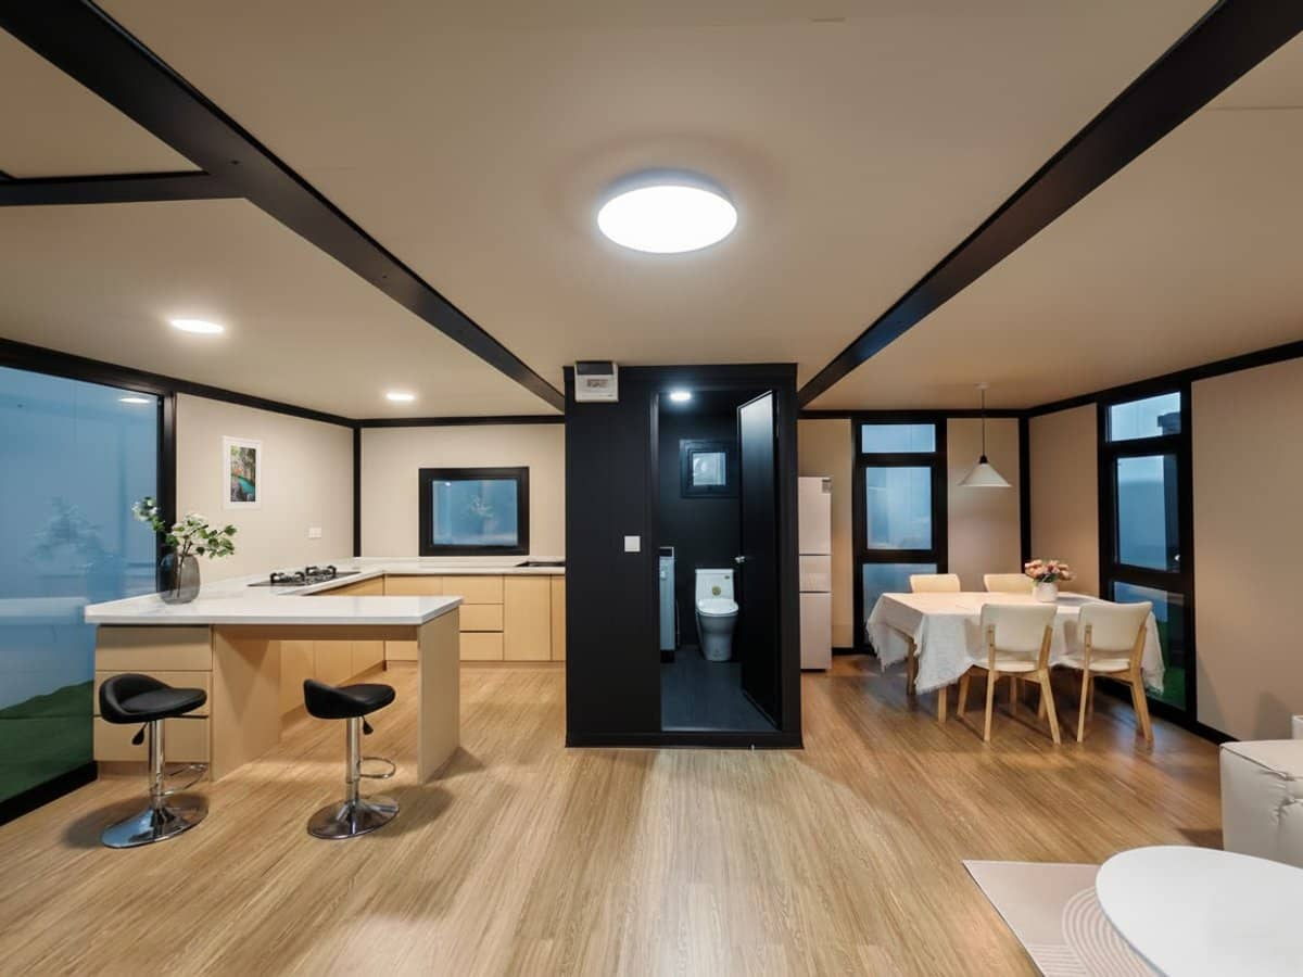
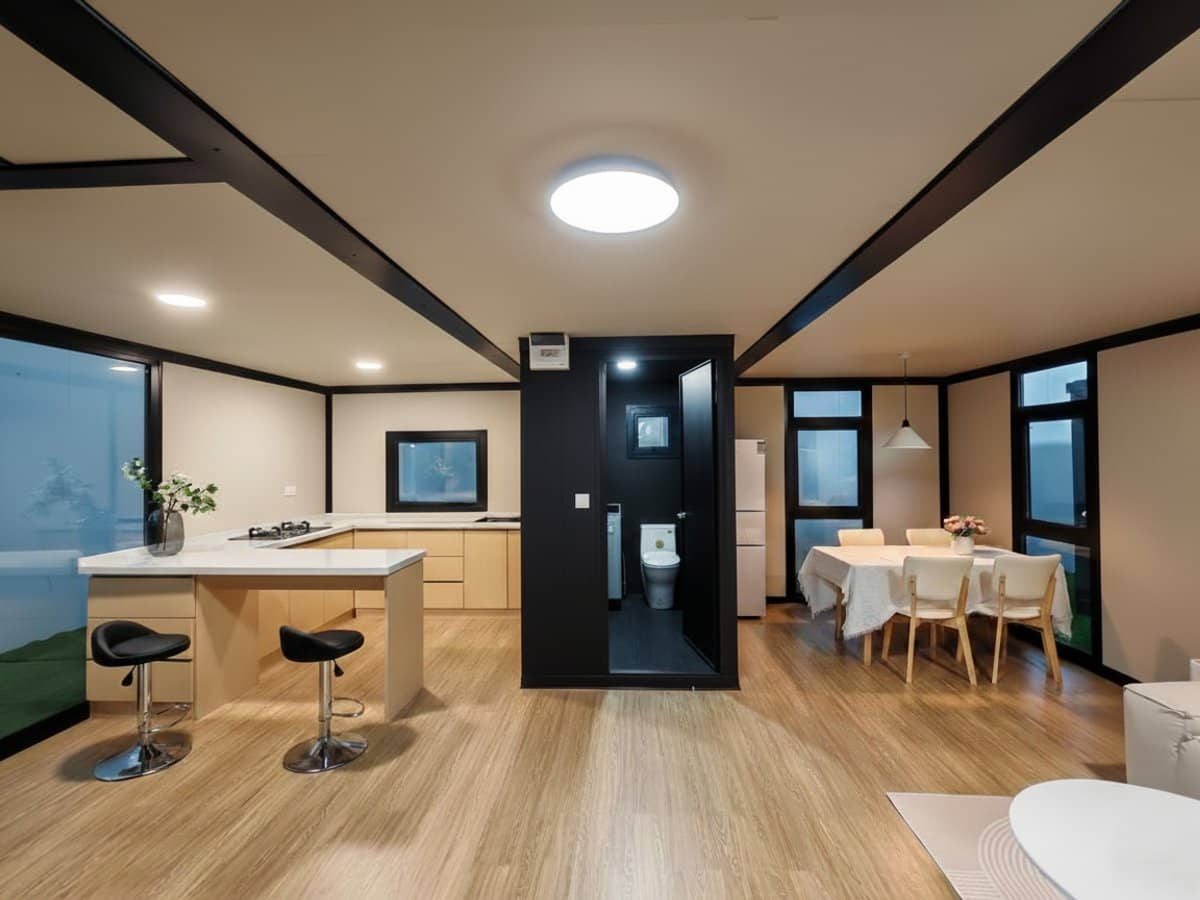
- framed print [220,435,264,512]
